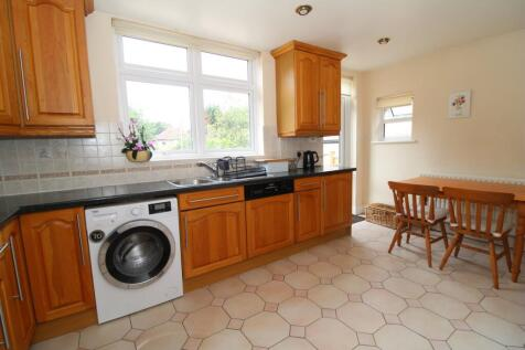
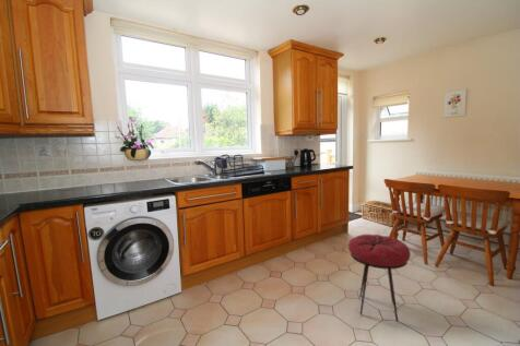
+ stool [347,234,412,323]
